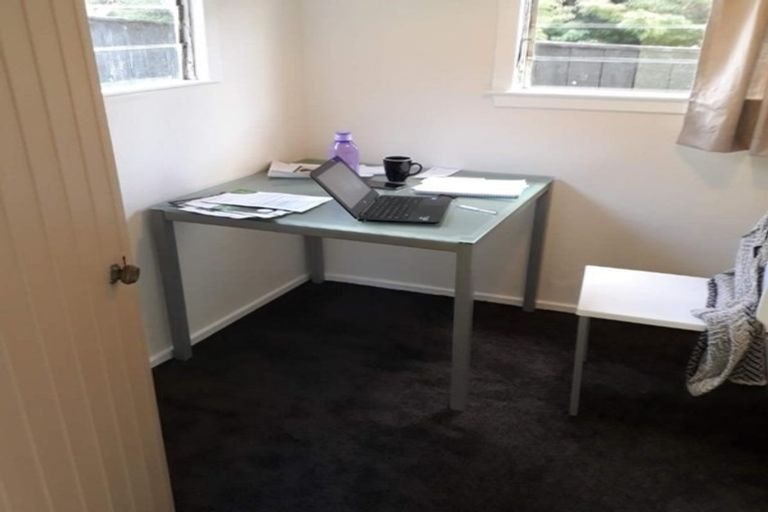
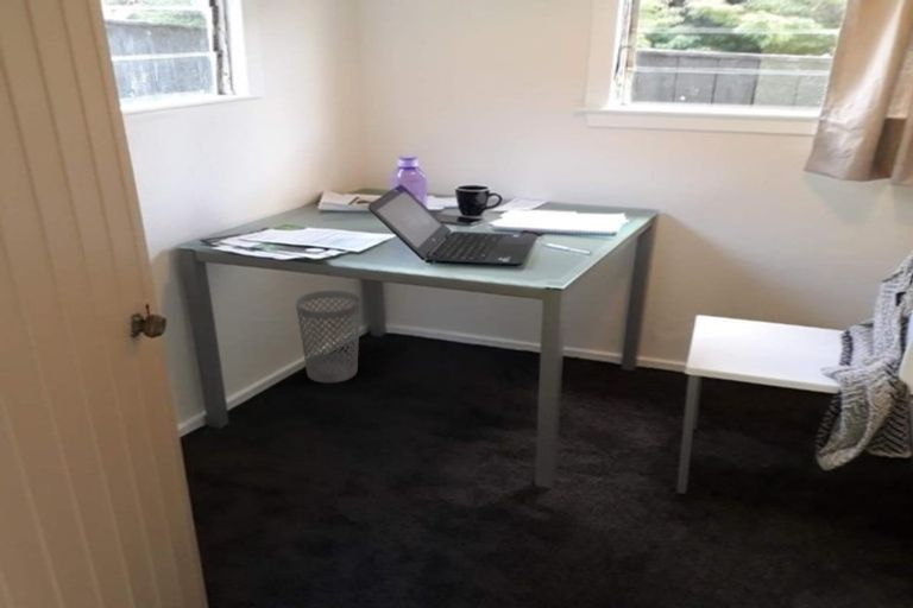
+ wastebasket [295,290,361,384]
